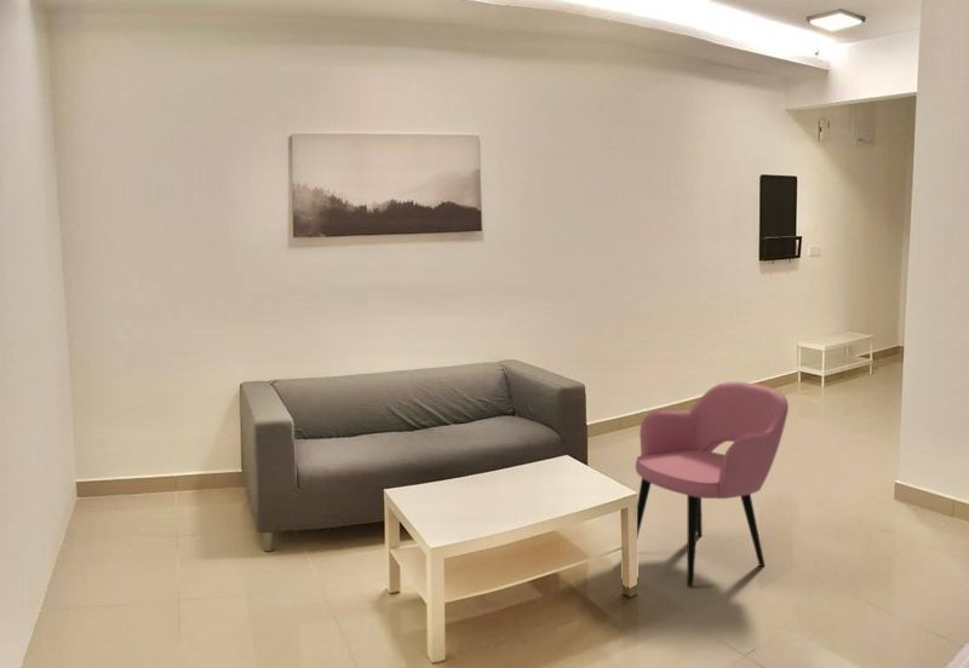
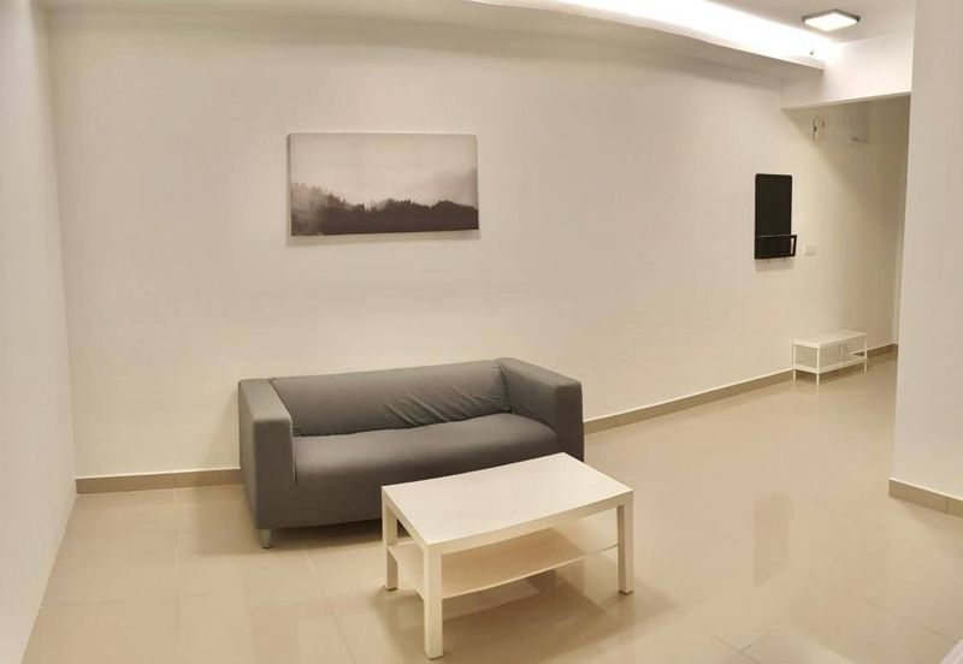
- armchair [635,381,790,587]
